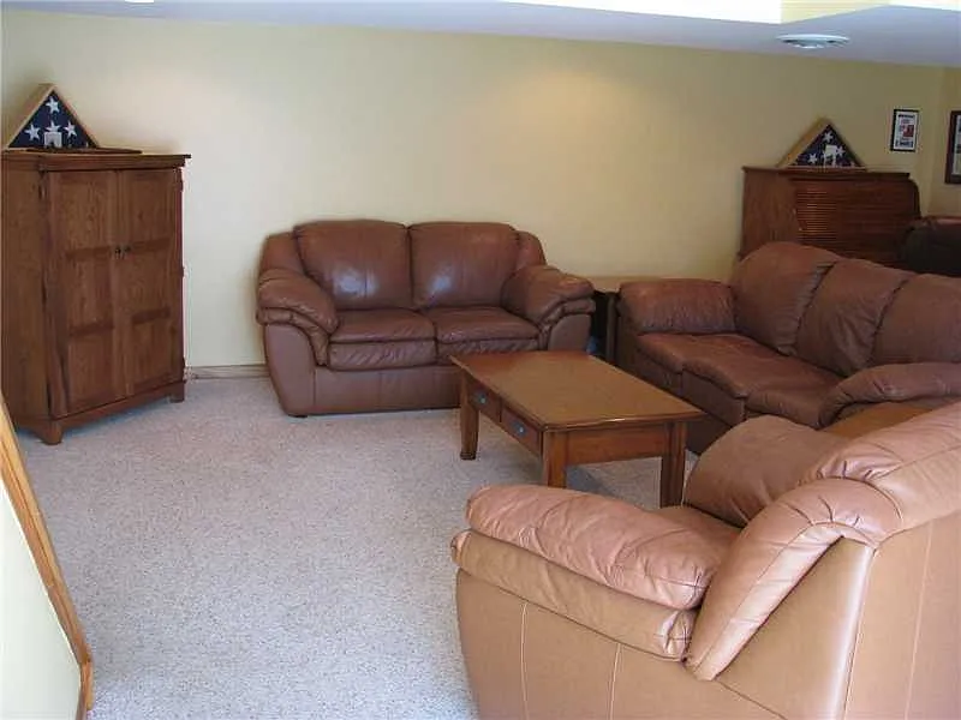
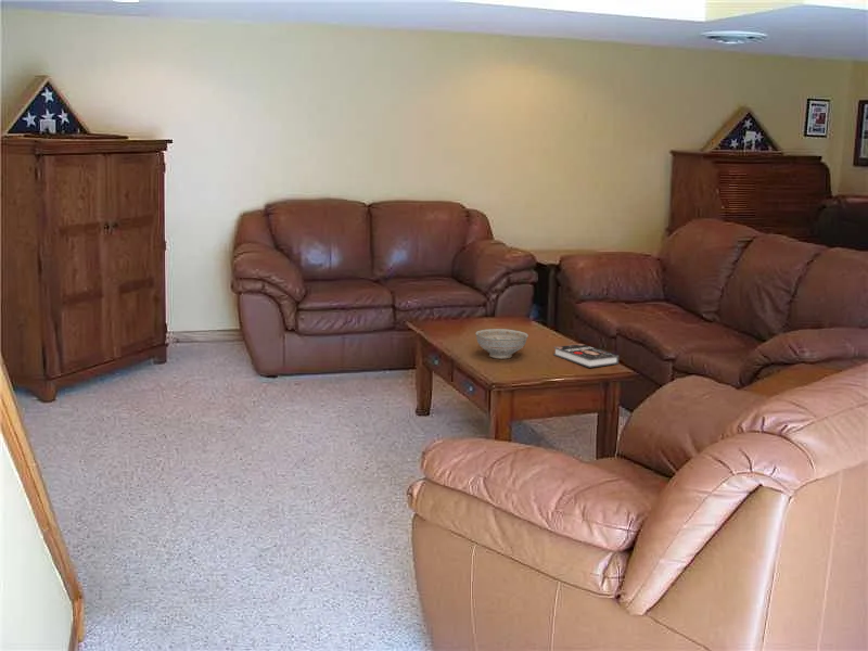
+ decorative bowl [475,328,529,360]
+ book [552,343,620,369]
